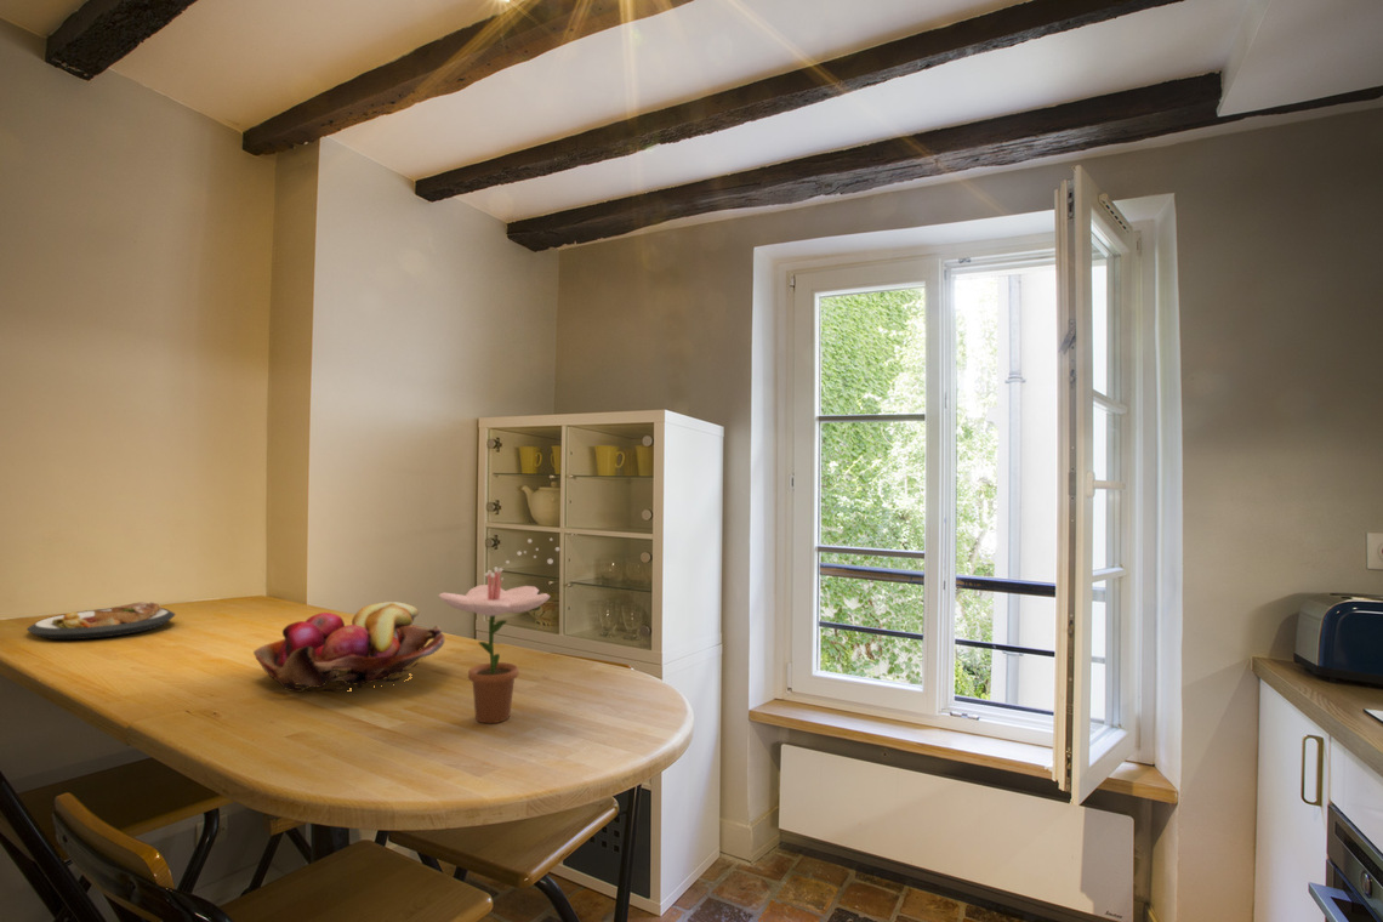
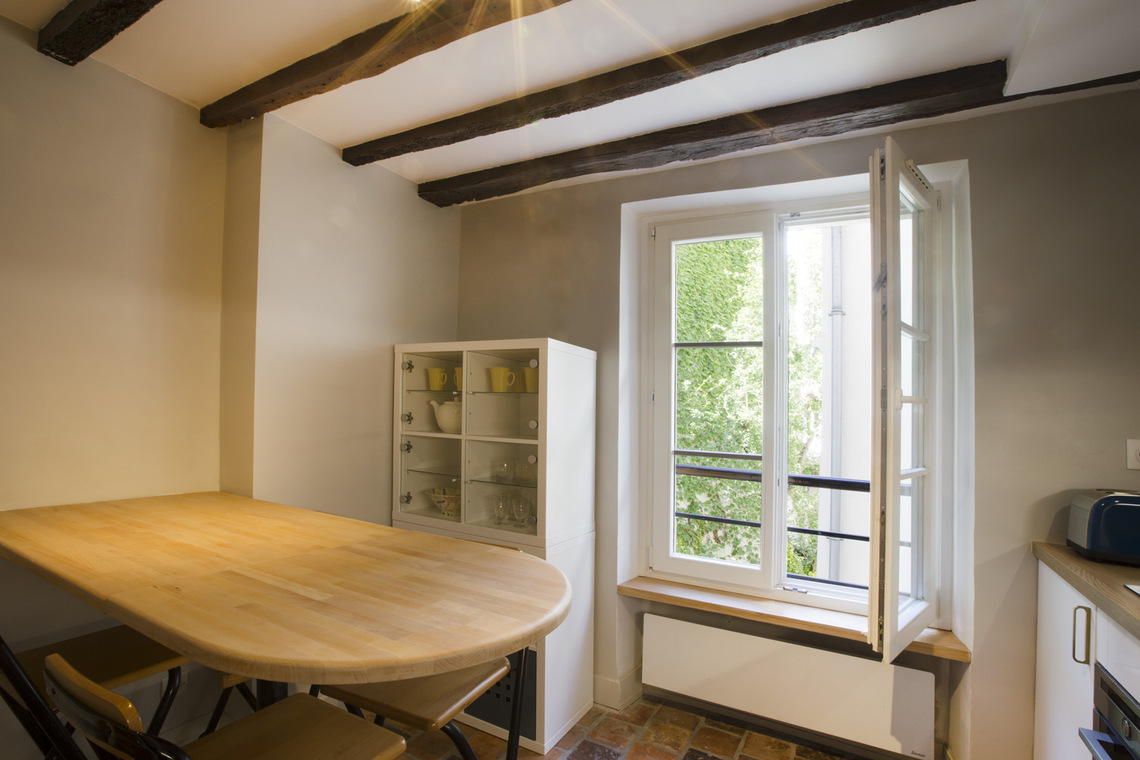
- plate [25,601,176,641]
- flower [437,530,579,724]
- fruit basket [252,601,446,693]
